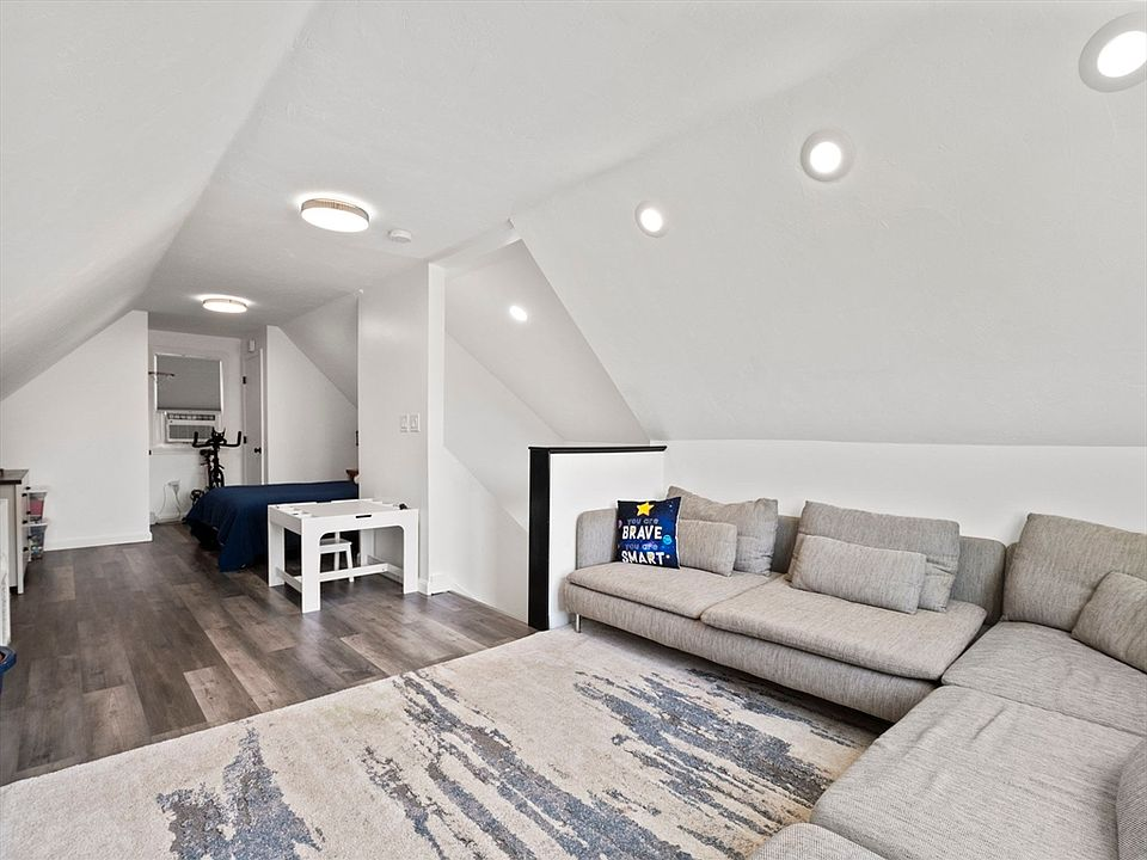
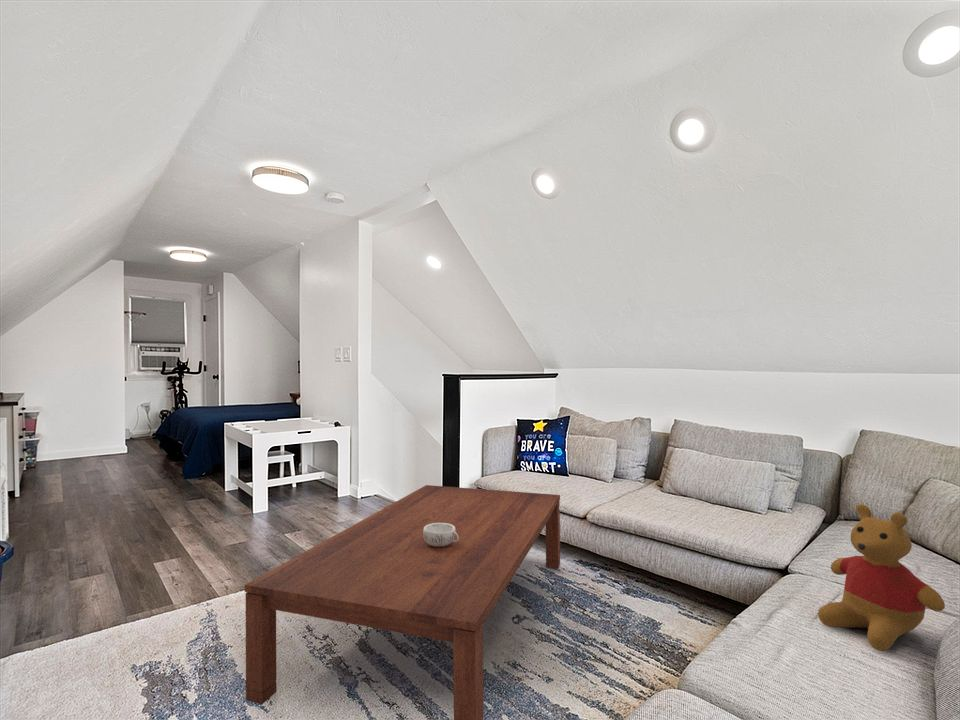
+ teddy bear [817,503,946,652]
+ coffee table [243,484,561,720]
+ decorative bowl [423,523,459,547]
